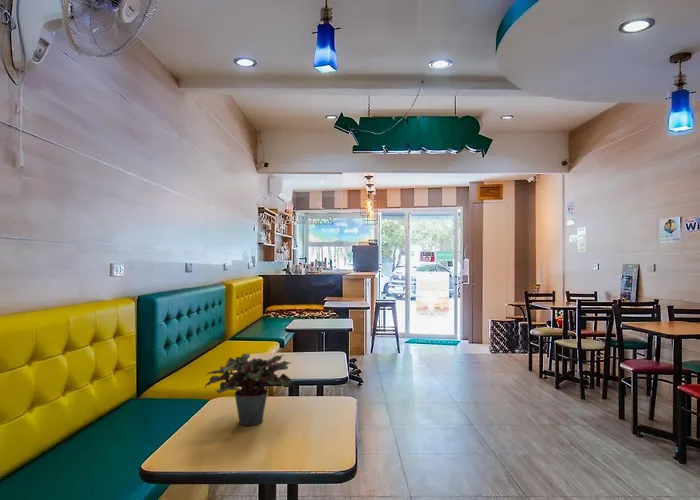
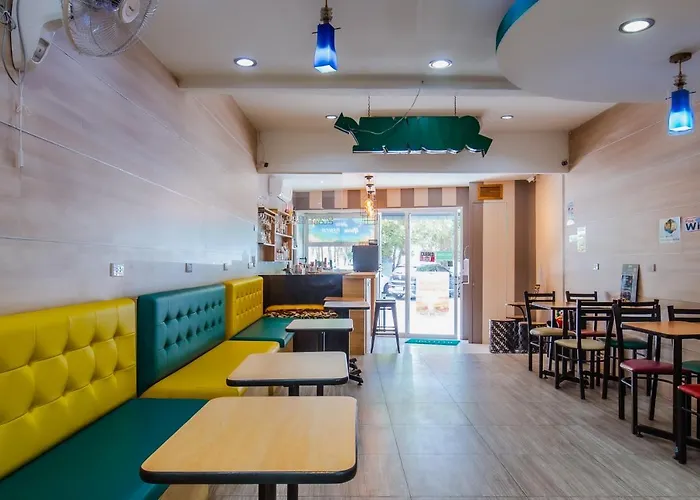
- potted plant [204,352,293,426]
